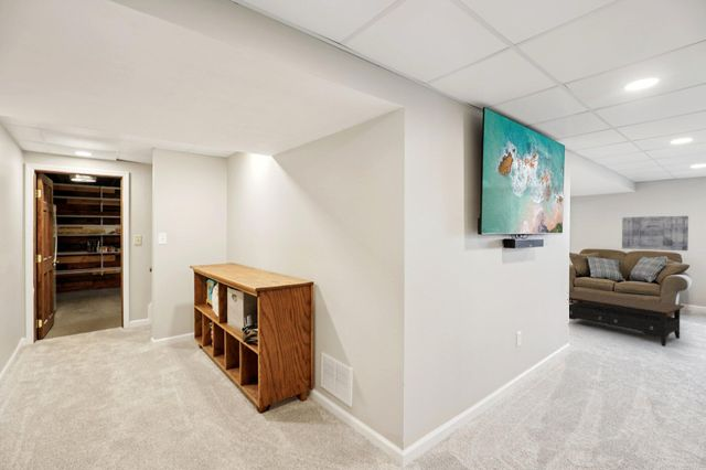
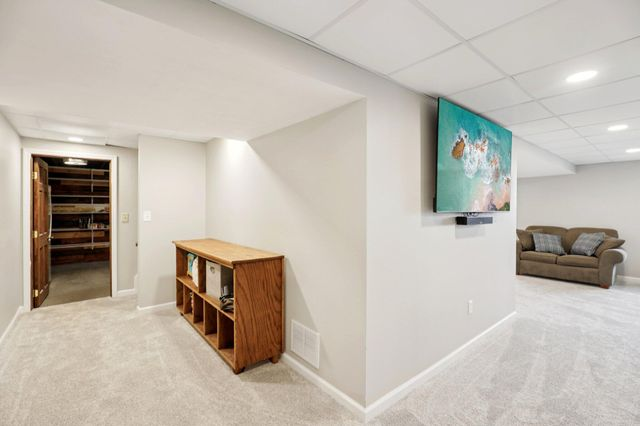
- wall art [621,215,689,252]
- coffee table [568,290,685,346]
